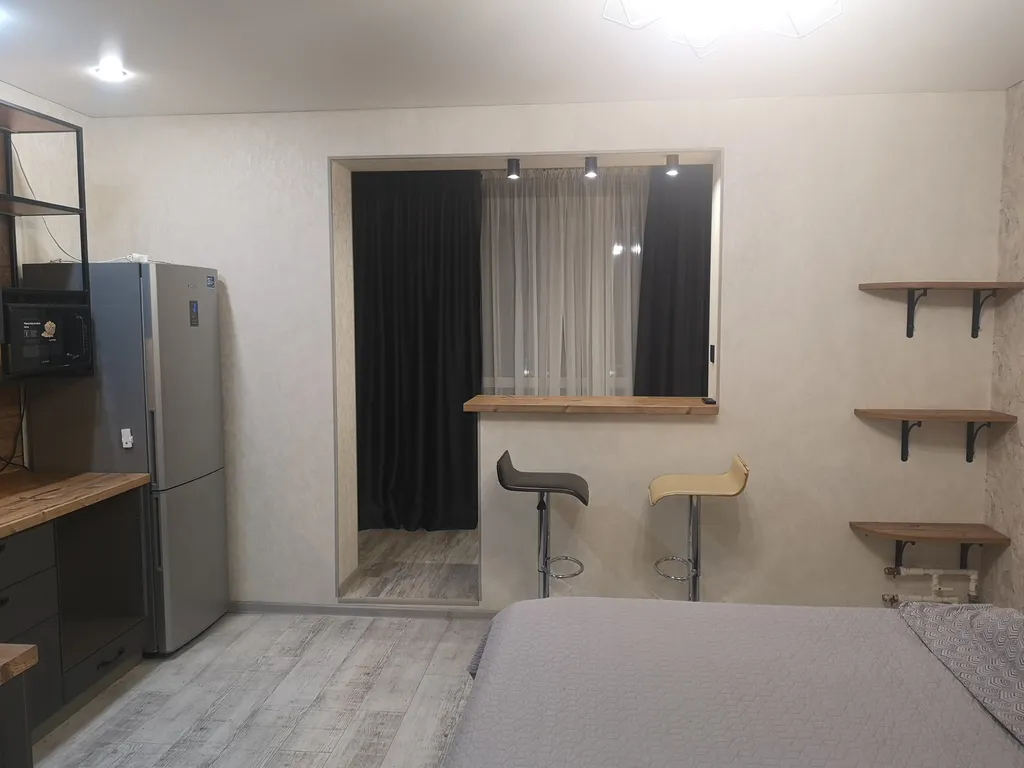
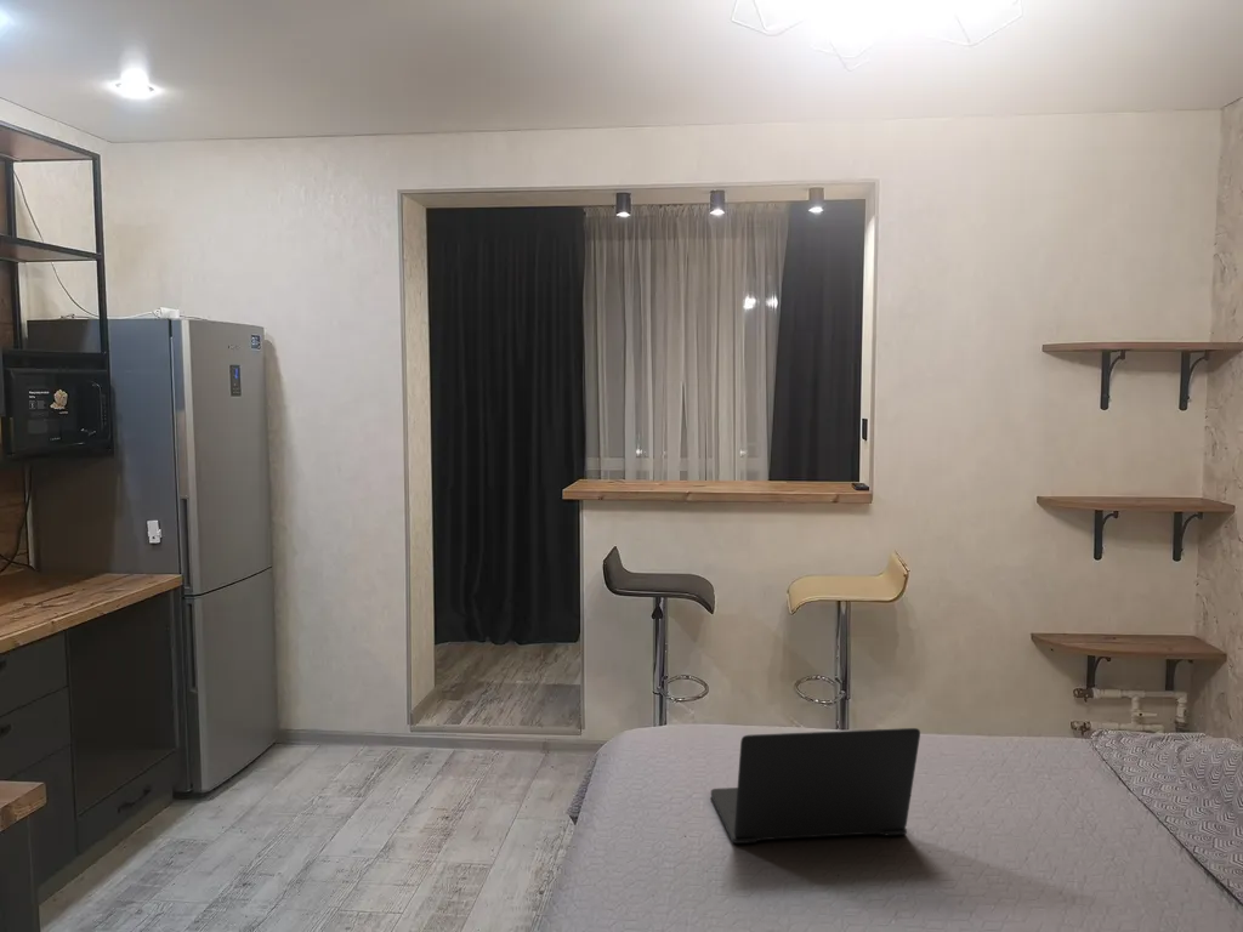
+ laptop [710,727,921,845]
